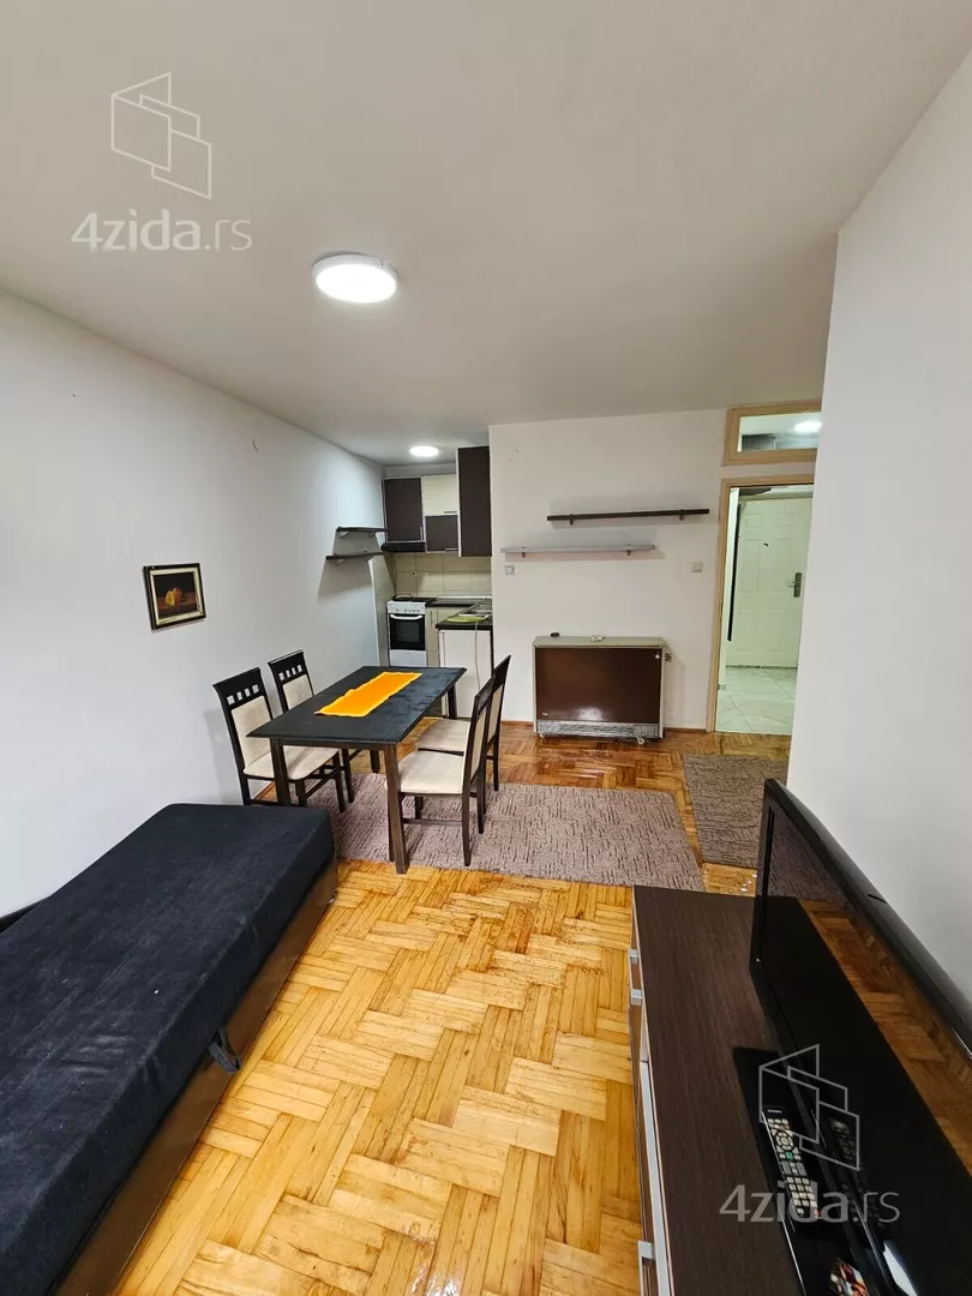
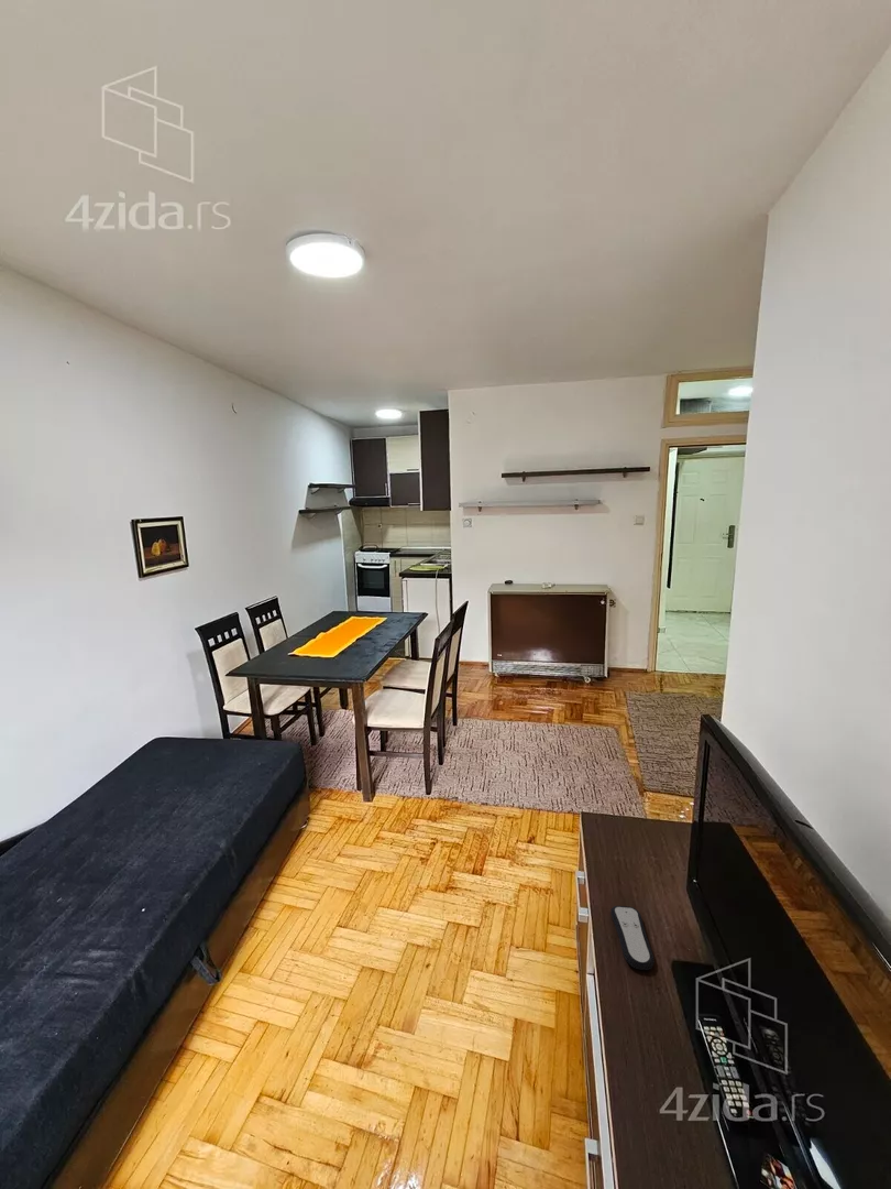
+ remote control [609,905,654,971]
